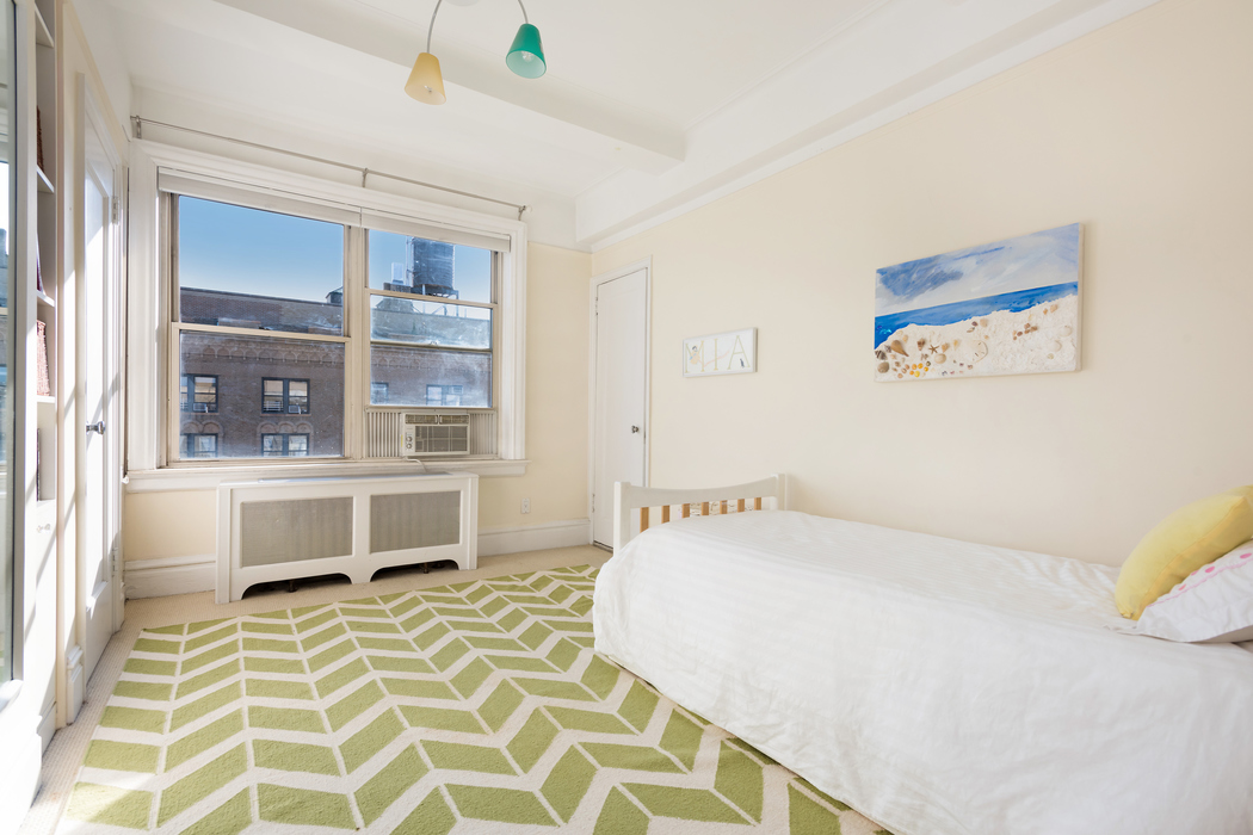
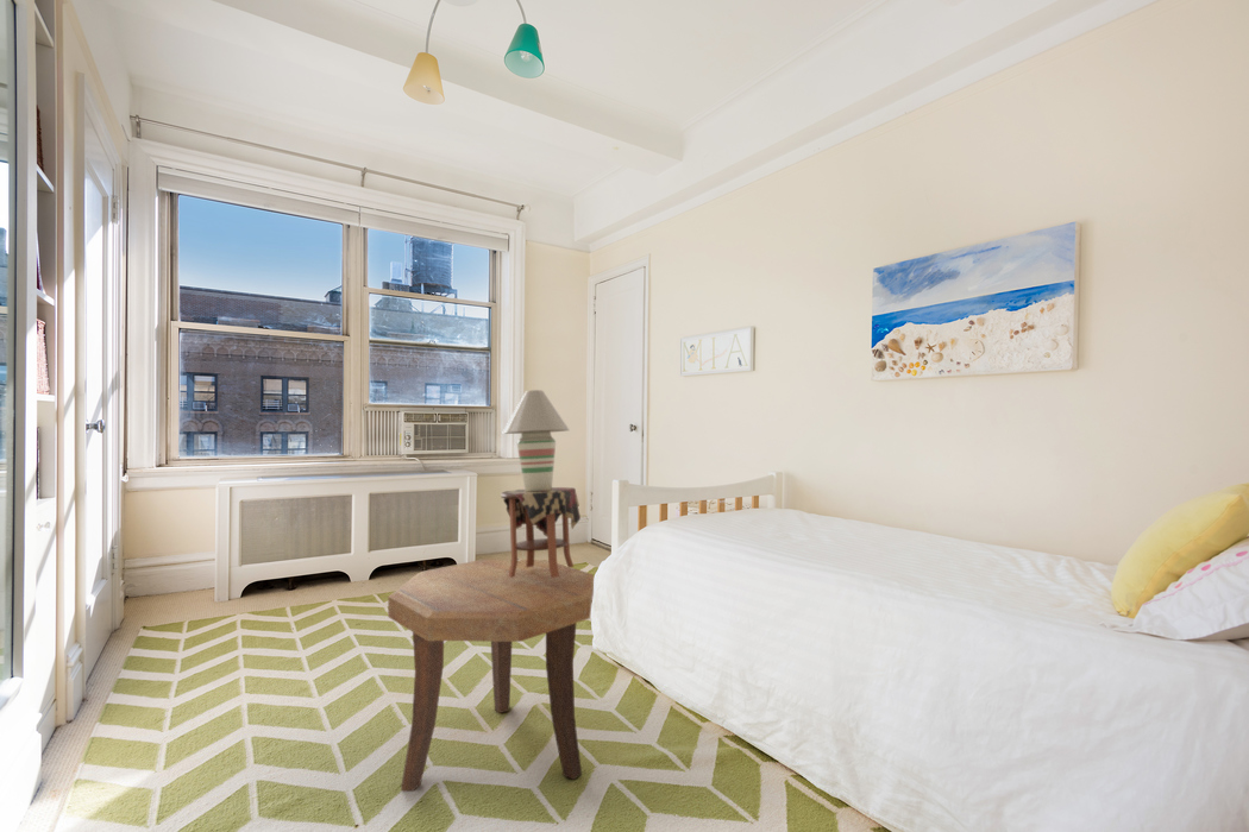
+ table lamp [500,389,582,578]
+ side table [387,559,595,792]
